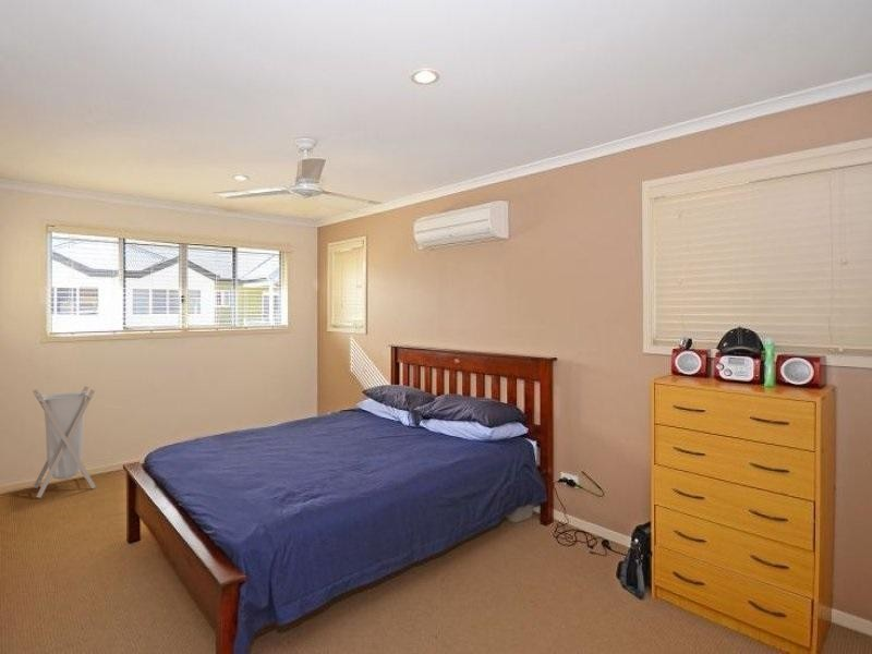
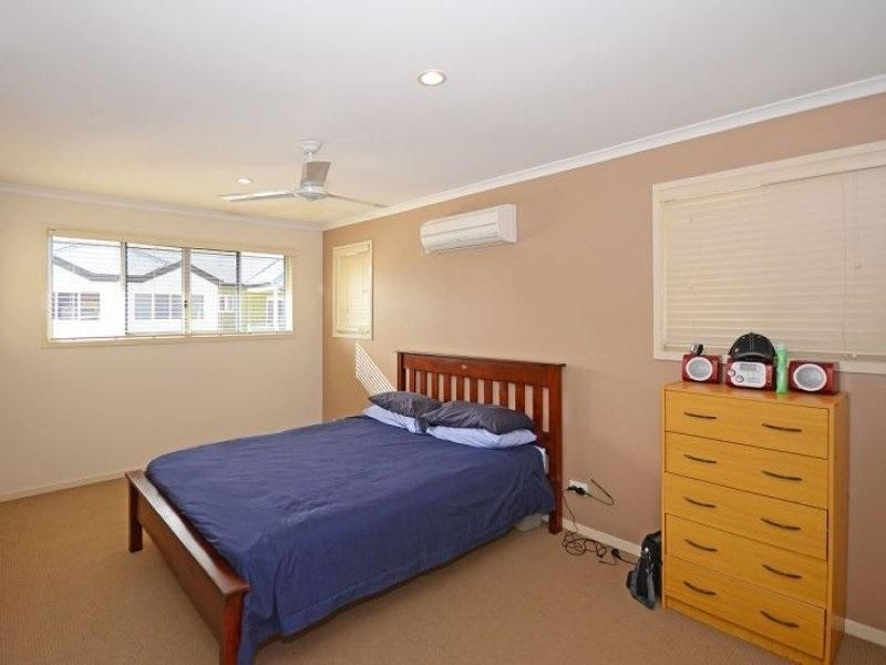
- laundry hamper [32,385,97,498]
